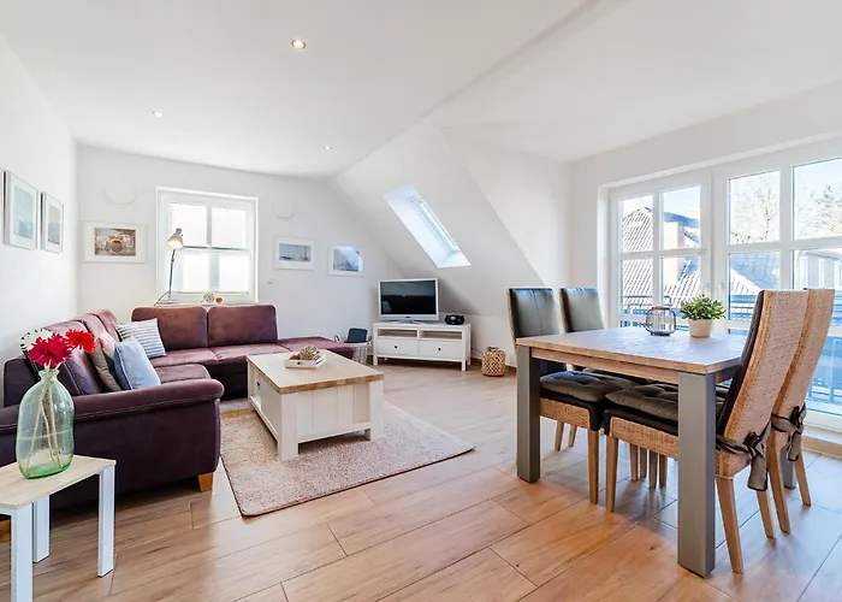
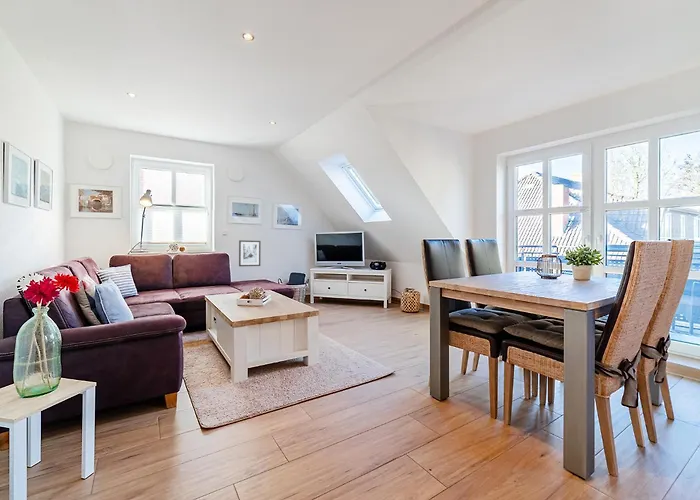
+ wall art [238,239,262,267]
